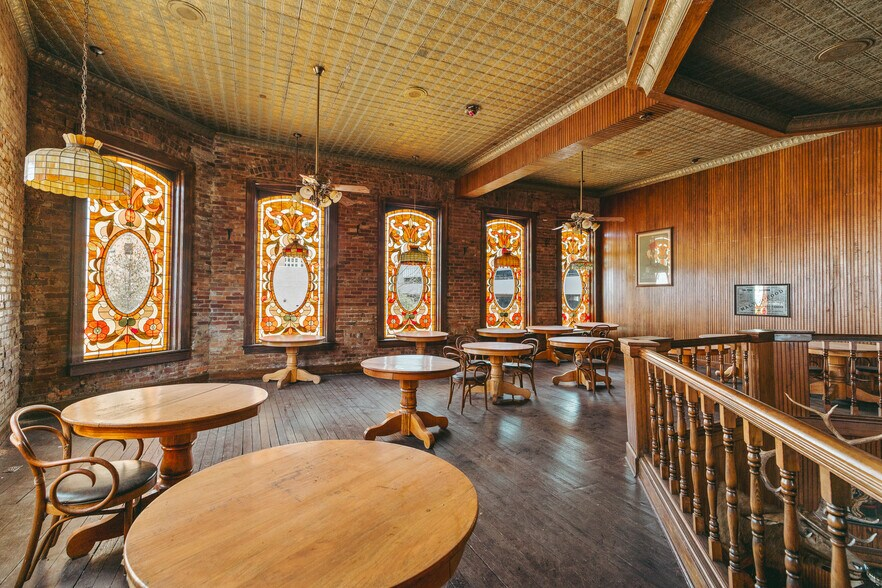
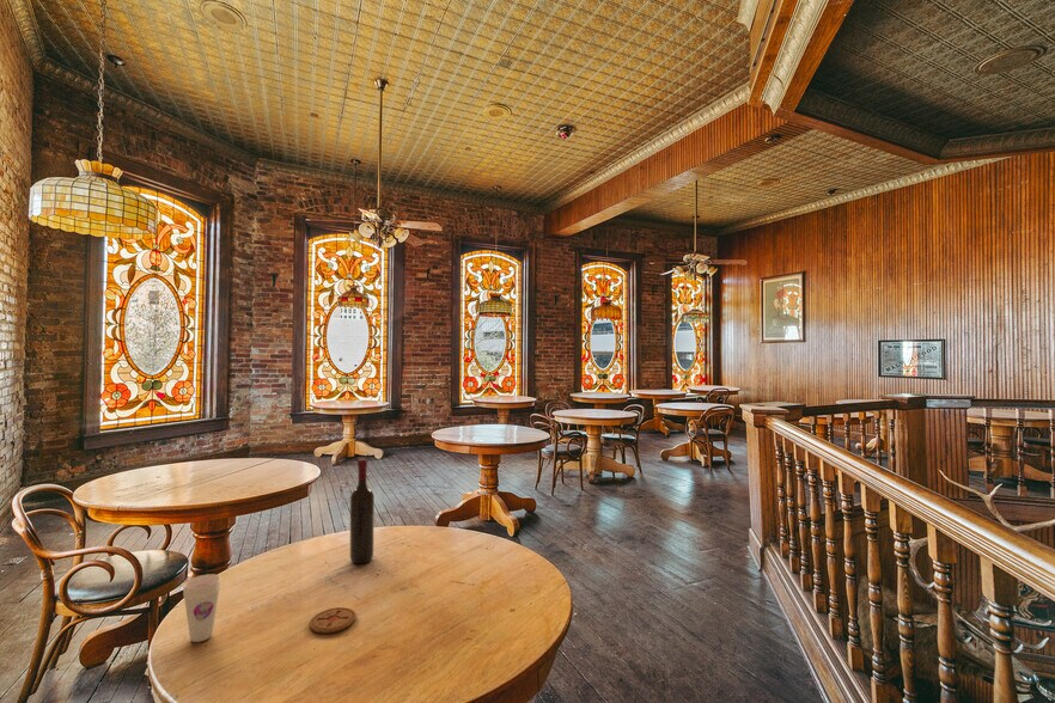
+ cup [182,573,221,643]
+ coaster [309,606,358,635]
+ wine bottle [349,458,376,564]
